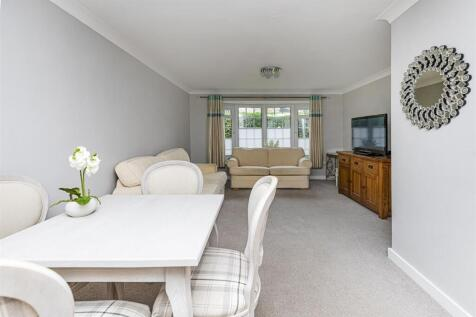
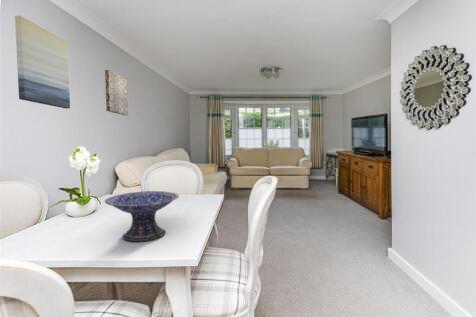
+ wall art [14,15,71,109]
+ wall art [104,69,129,116]
+ decorative bowl [104,190,180,243]
